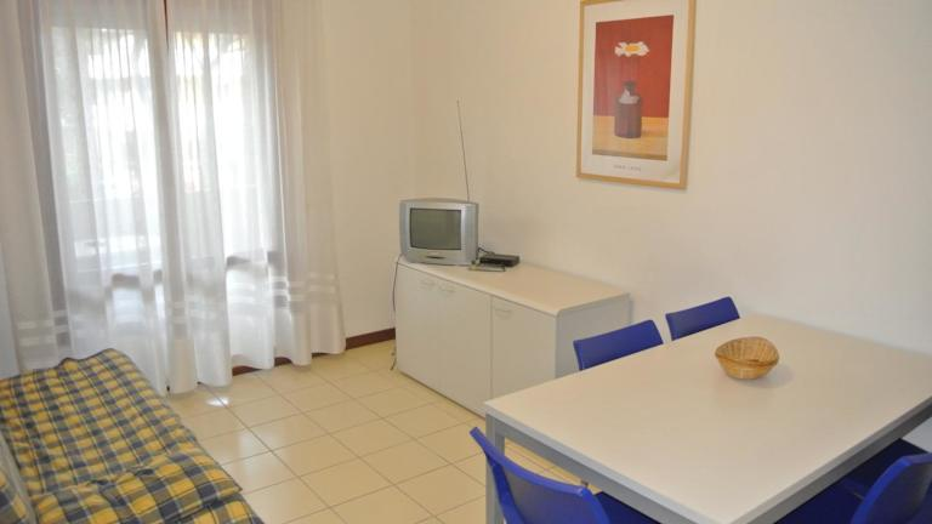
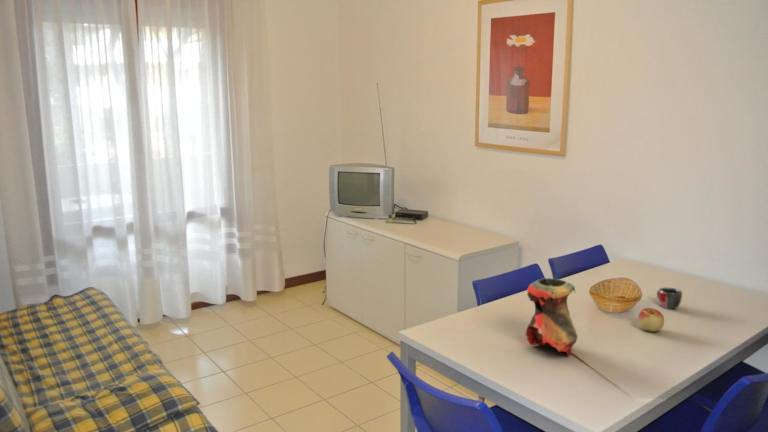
+ apple [637,307,665,333]
+ vase [525,277,579,357]
+ mug [656,287,683,310]
